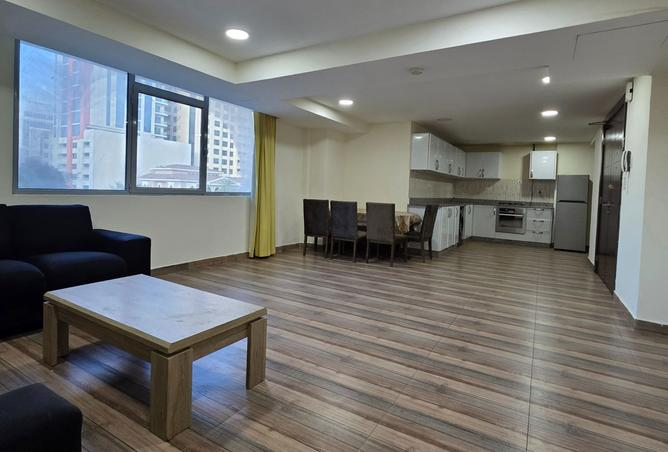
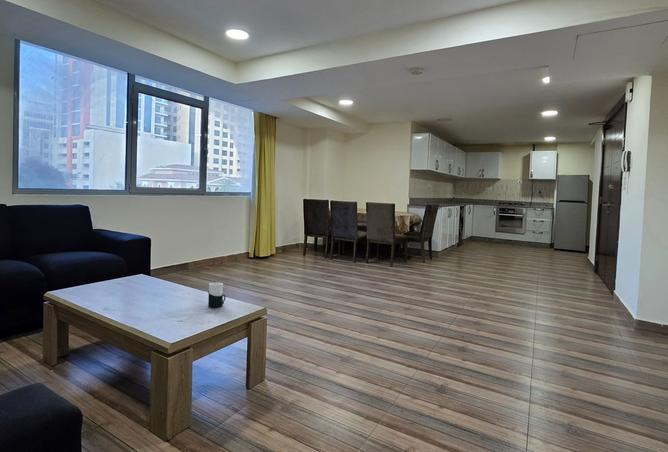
+ cup [207,281,226,308]
